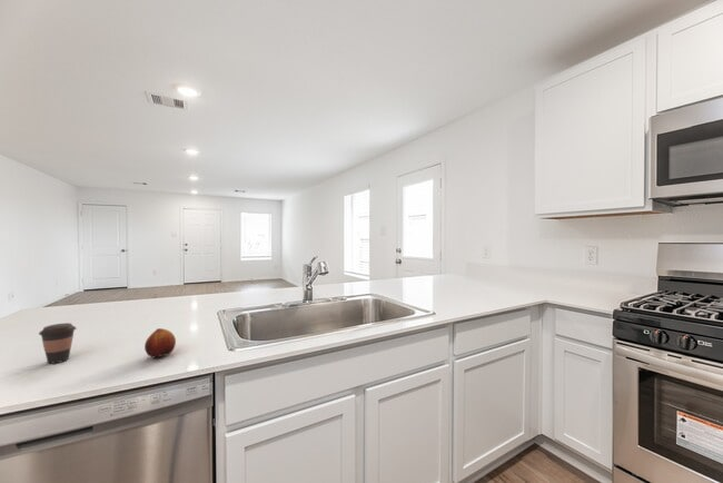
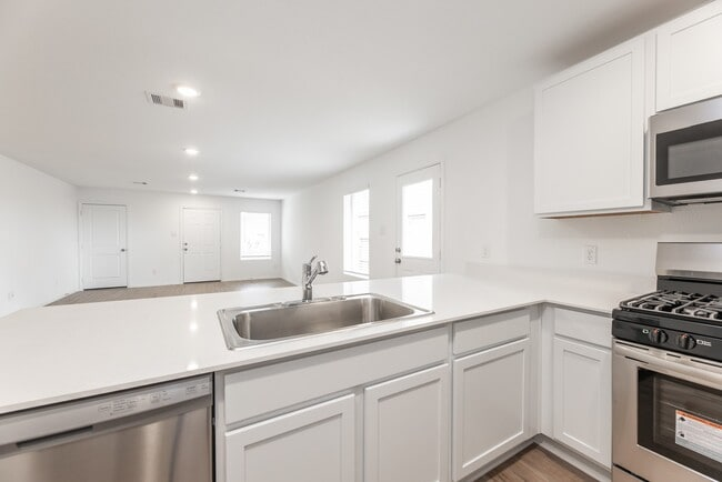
- coffee cup [38,322,77,364]
- fruit [143,327,177,358]
